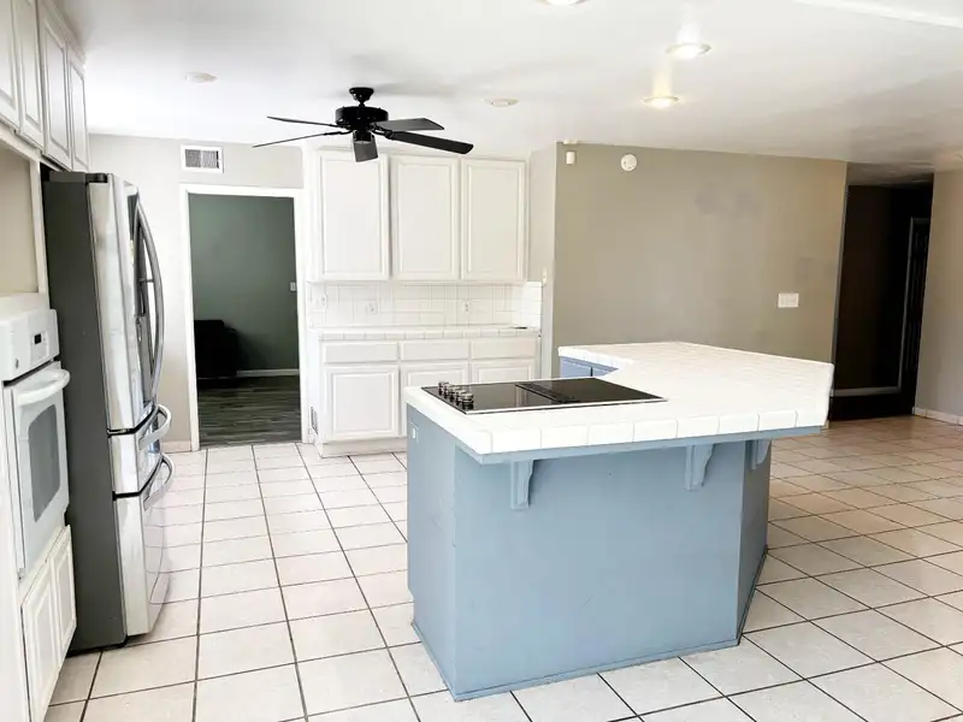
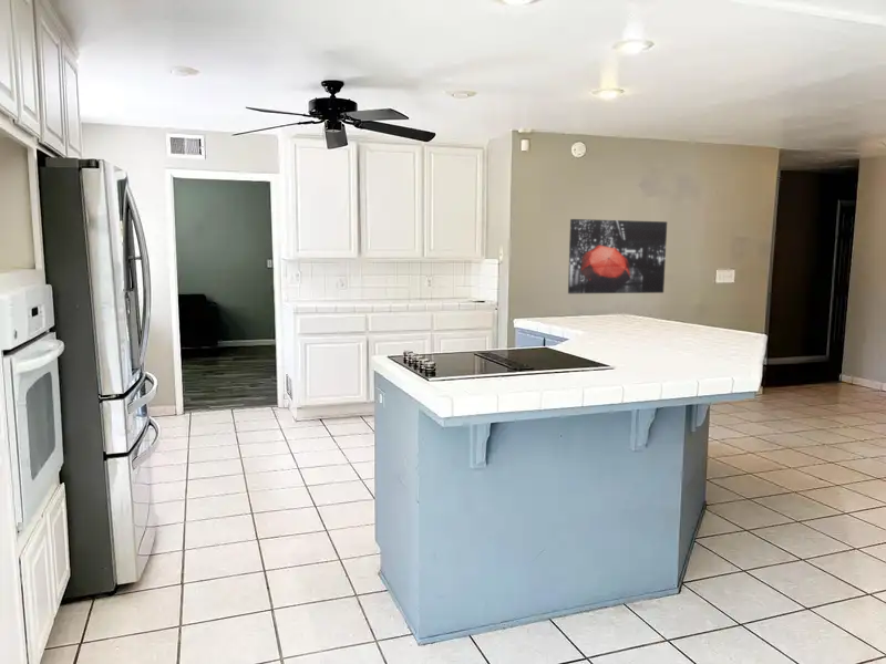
+ wall art [567,218,668,294]
